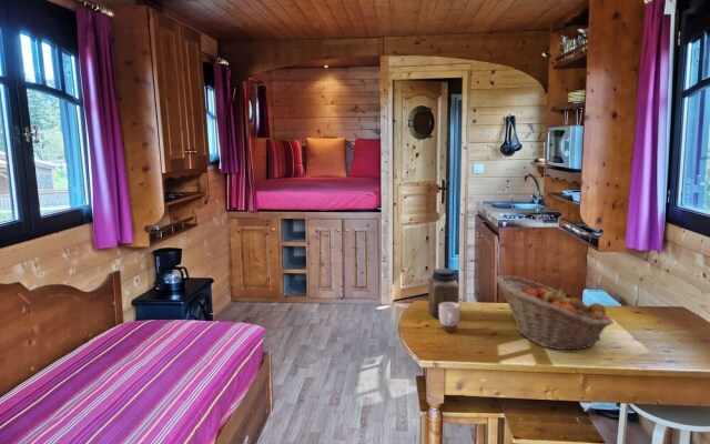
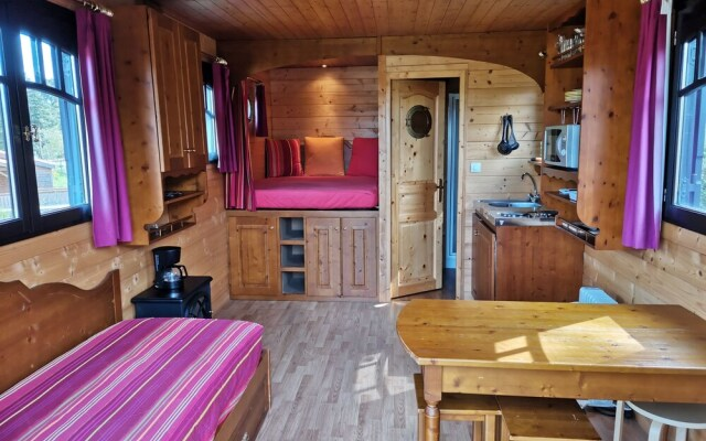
- jar [427,268,459,319]
- fruit basket [496,274,615,351]
- mug [438,302,462,333]
